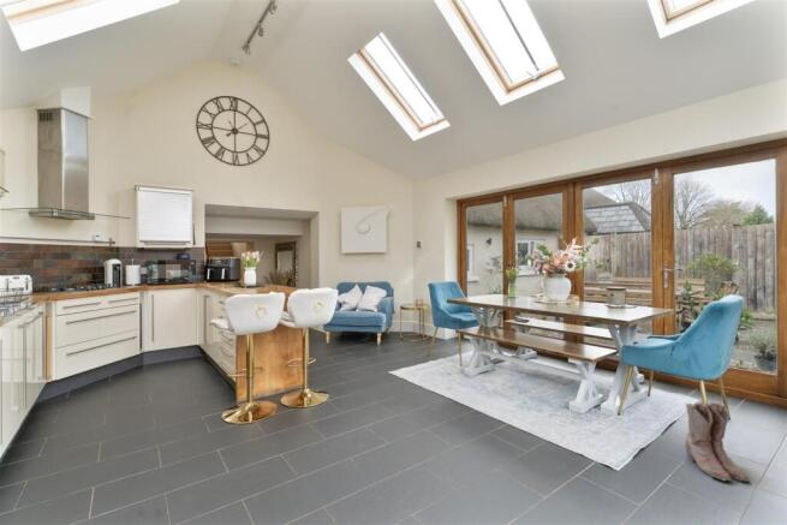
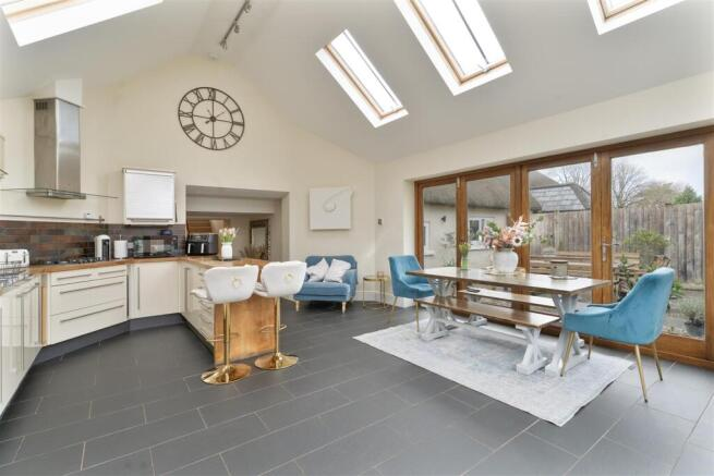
- boots [684,401,751,483]
